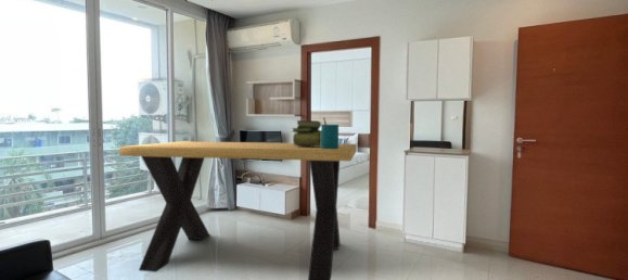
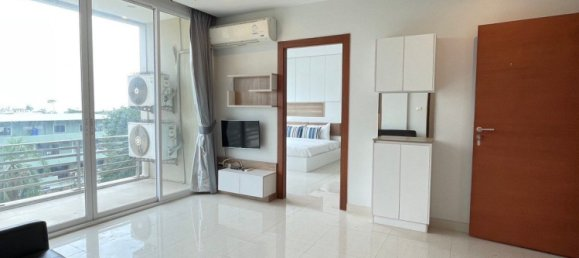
- stack of books [291,119,322,147]
- dining table [118,116,358,280]
